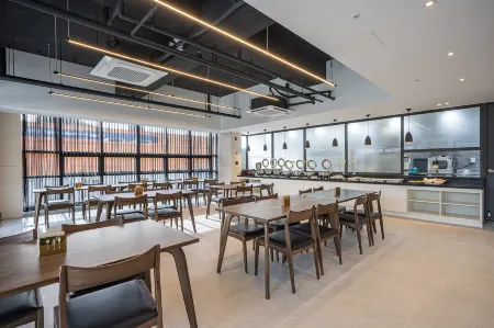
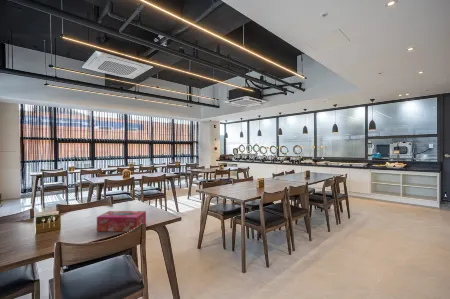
+ tissue box [96,210,147,233]
